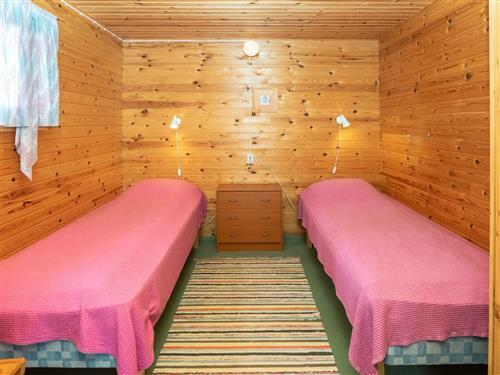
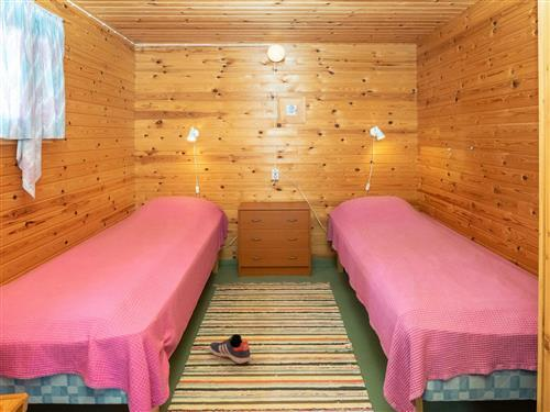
+ sneaker [208,333,252,365]
